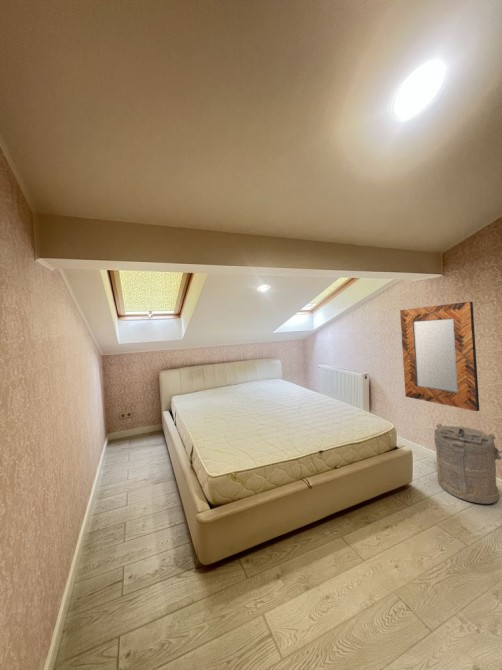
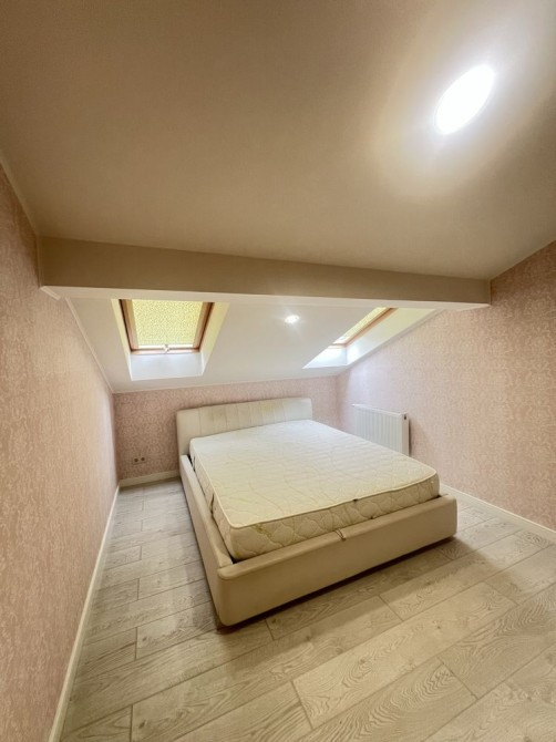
- laundry hamper [433,423,502,505]
- home mirror [399,301,480,412]
